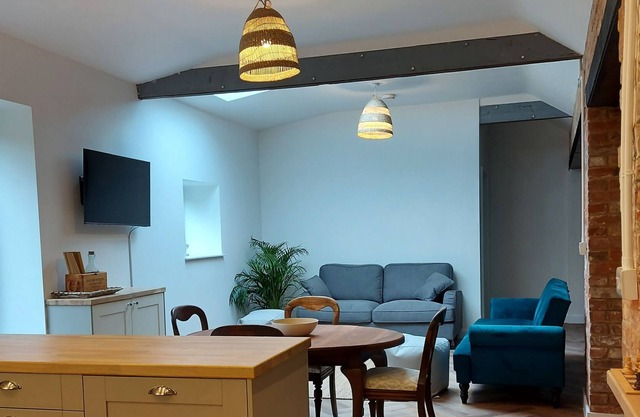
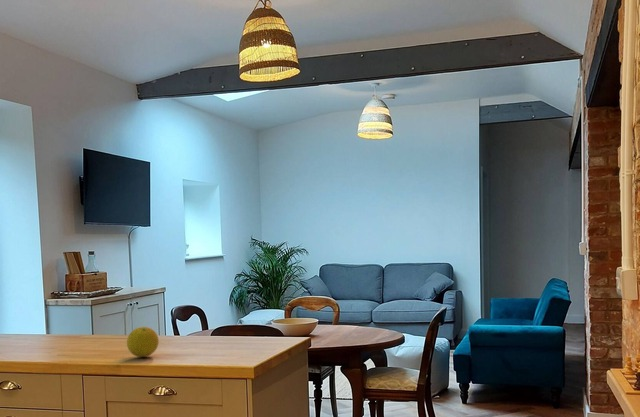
+ fruit [126,326,160,358]
